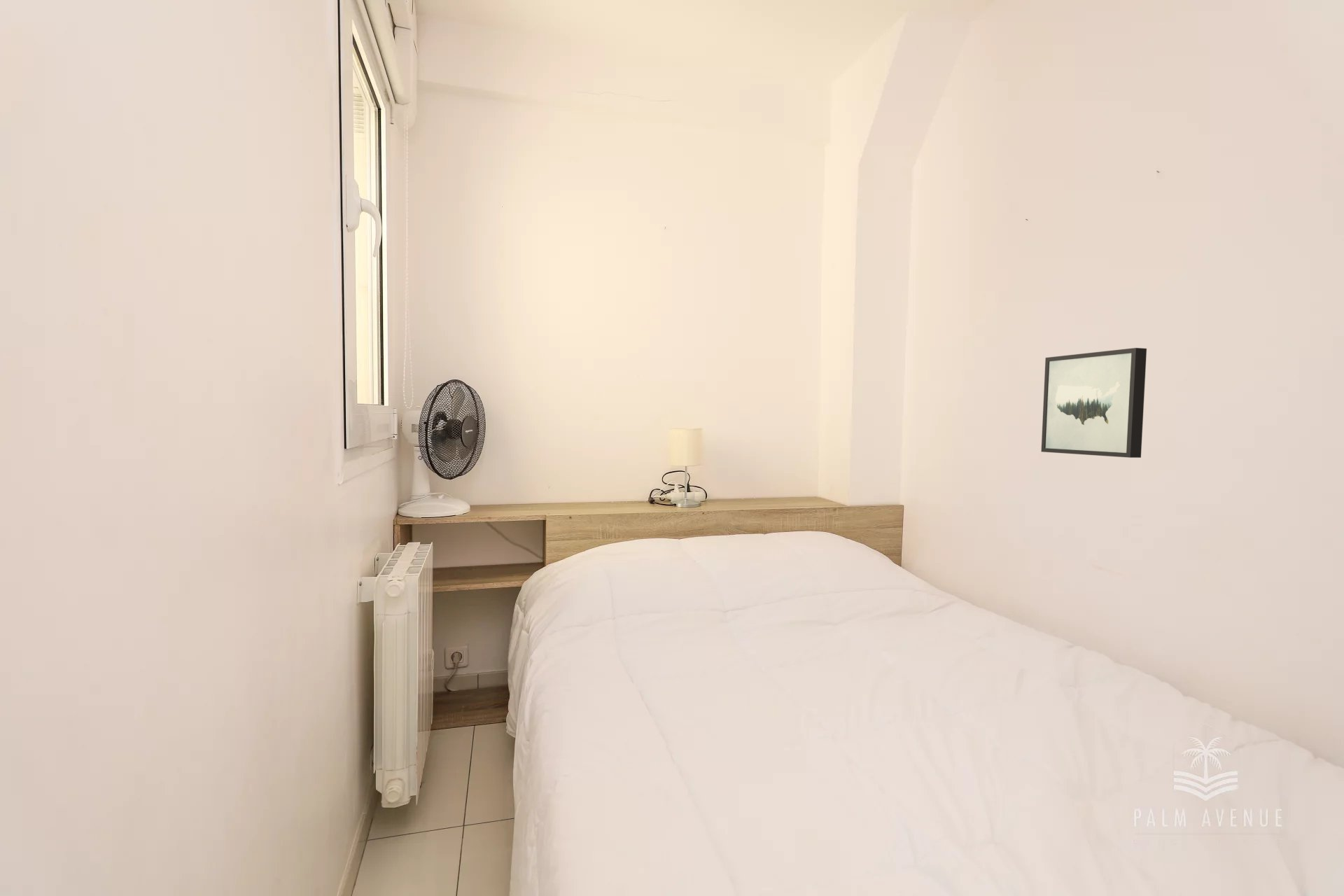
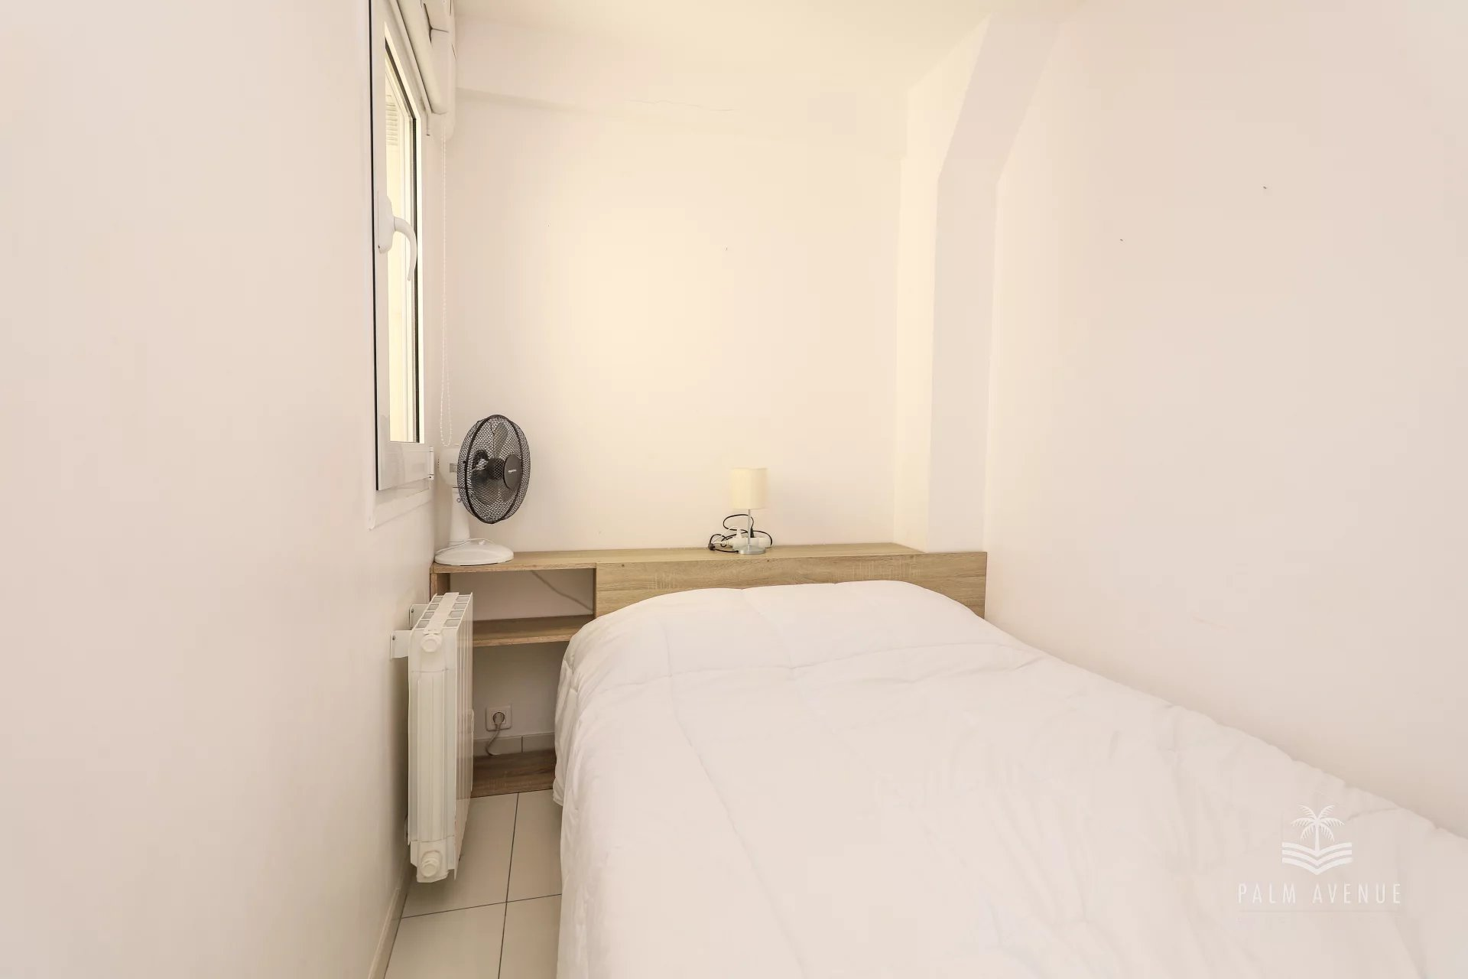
- wall art [1041,347,1147,458]
